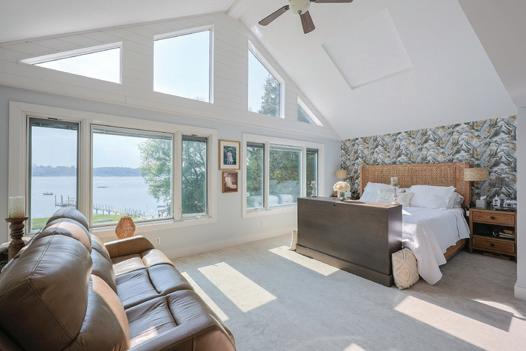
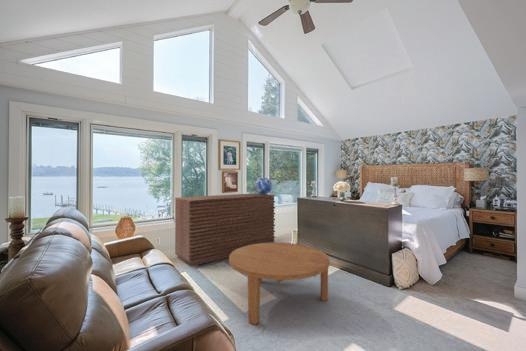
+ sideboard [174,192,276,267]
+ coffee table [228,242,330,326]
+ decorative globe [254,177,273,195]
